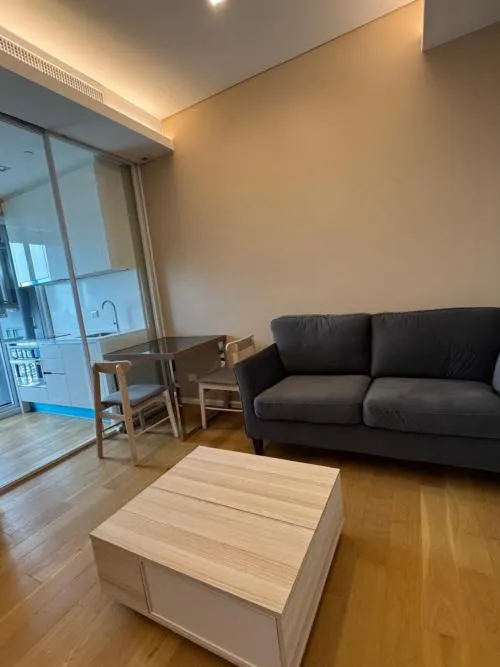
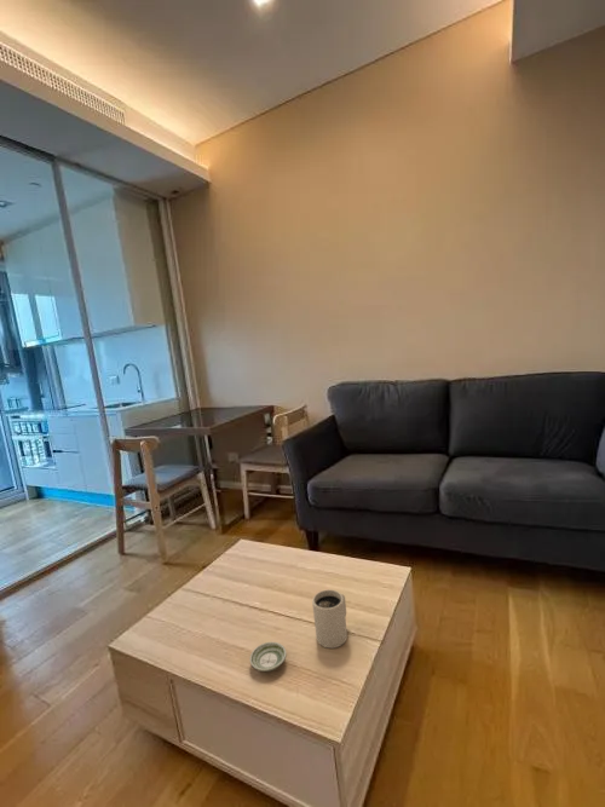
+ mug [311,588,348,650]
+ saucer [249,641,288,673]
